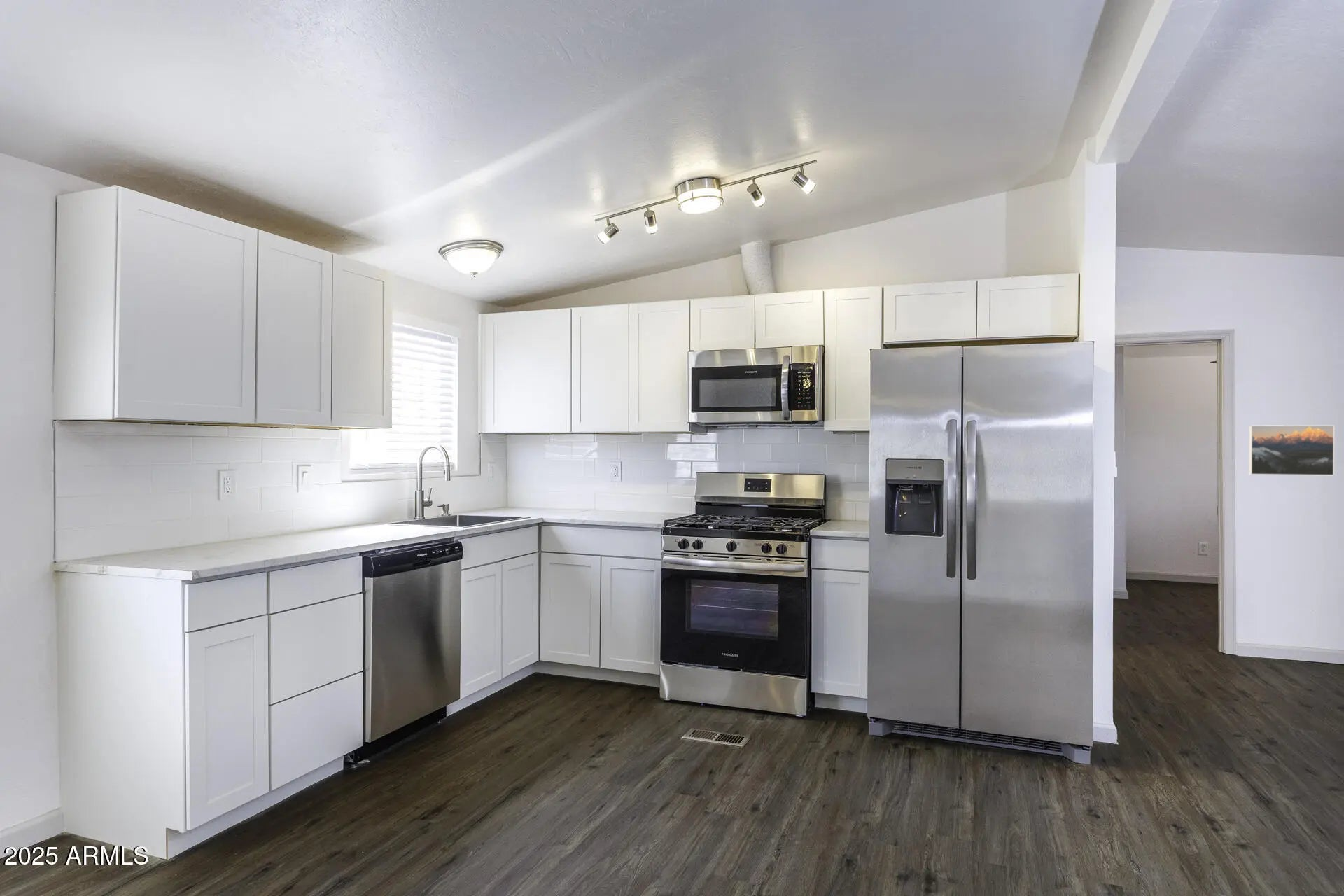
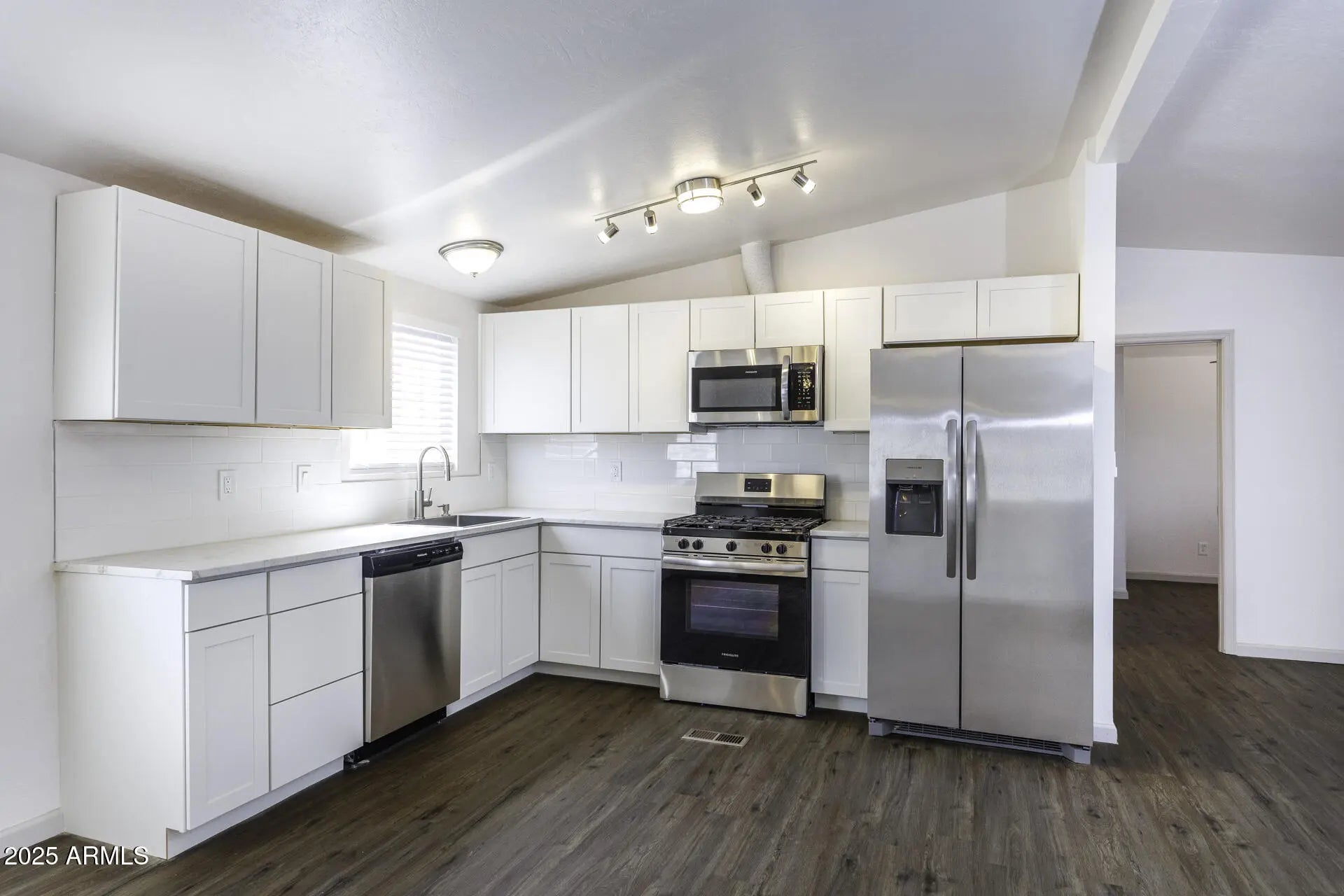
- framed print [1248,424,1335,476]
